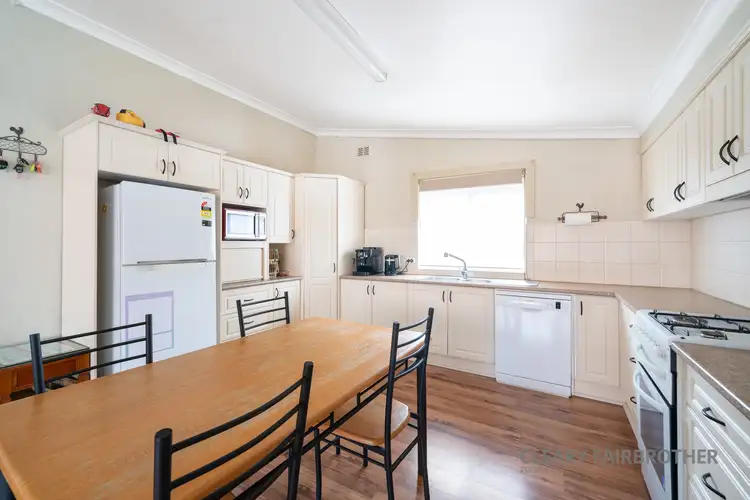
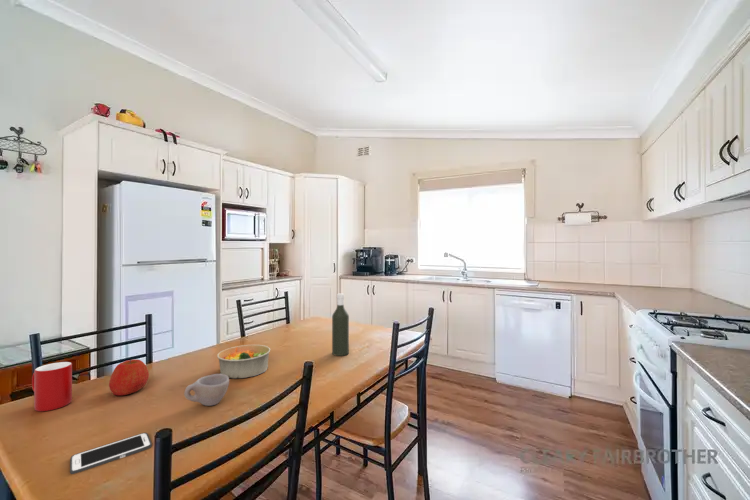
+ apple [108,358,150,396]
+ cup [183,373,230,407]
+ bottle [331,293,350,357]
+ bowl [216,344,271,379]
+ cell phone [69,432,153,475]
+ cup [31,361,73,412]
